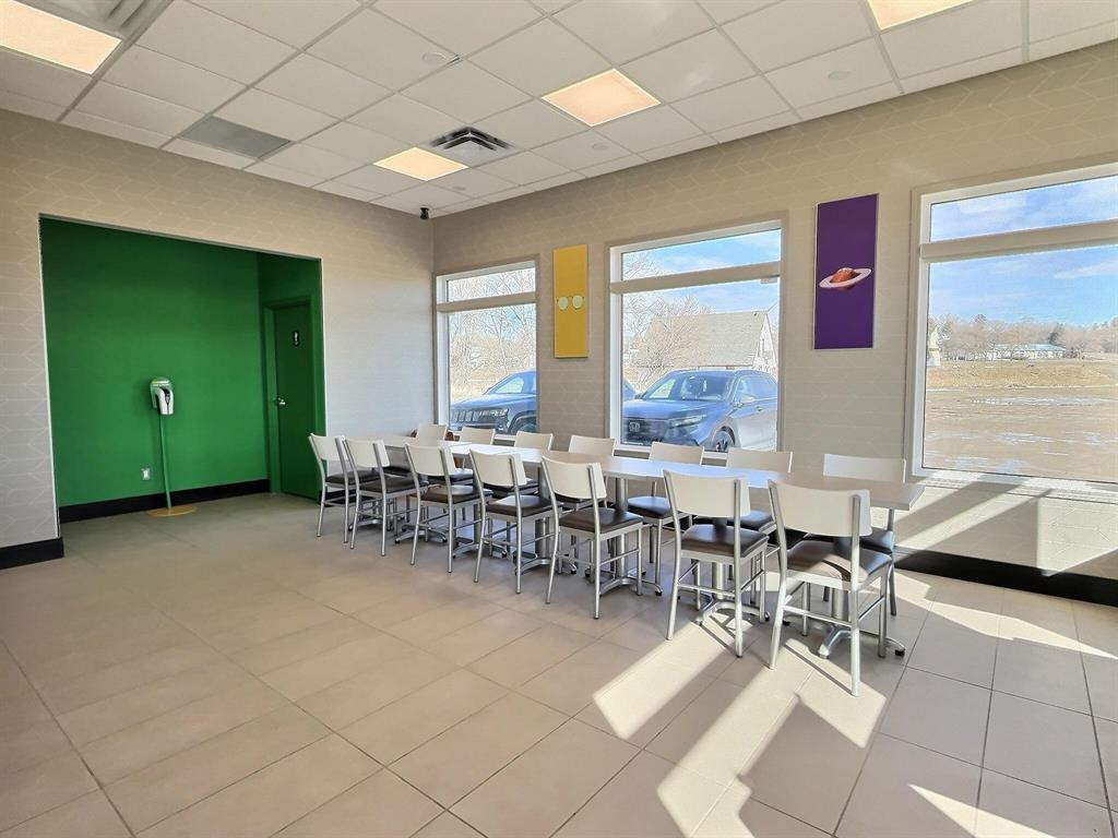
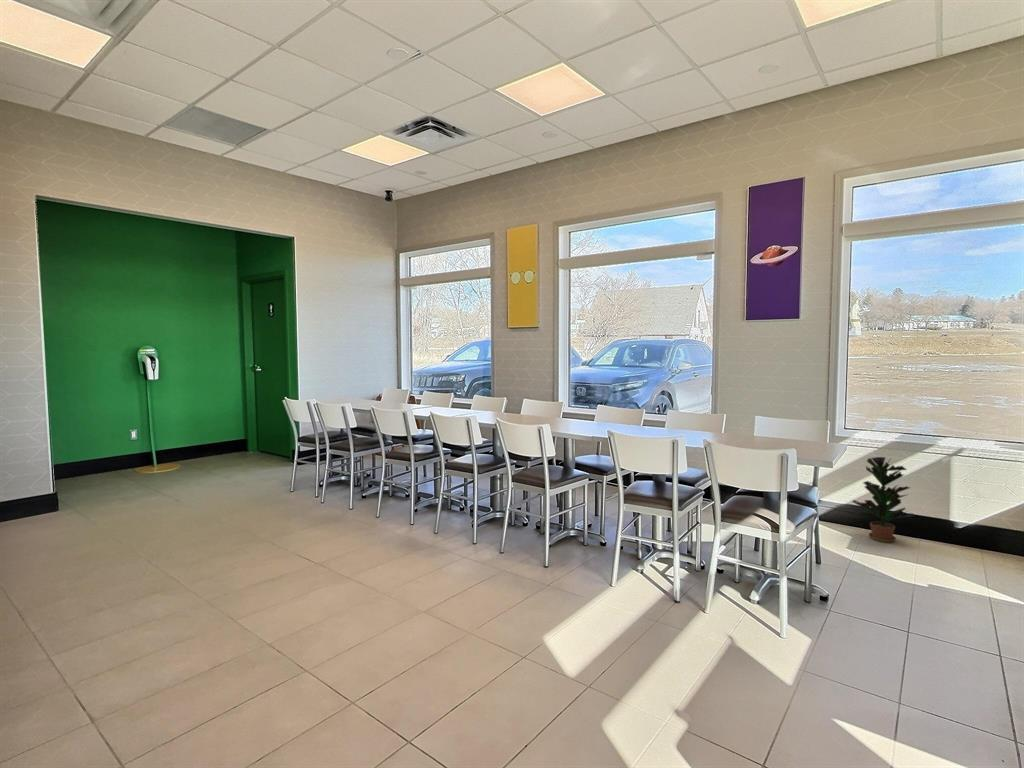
+ potted plant [851,456,915,543]
